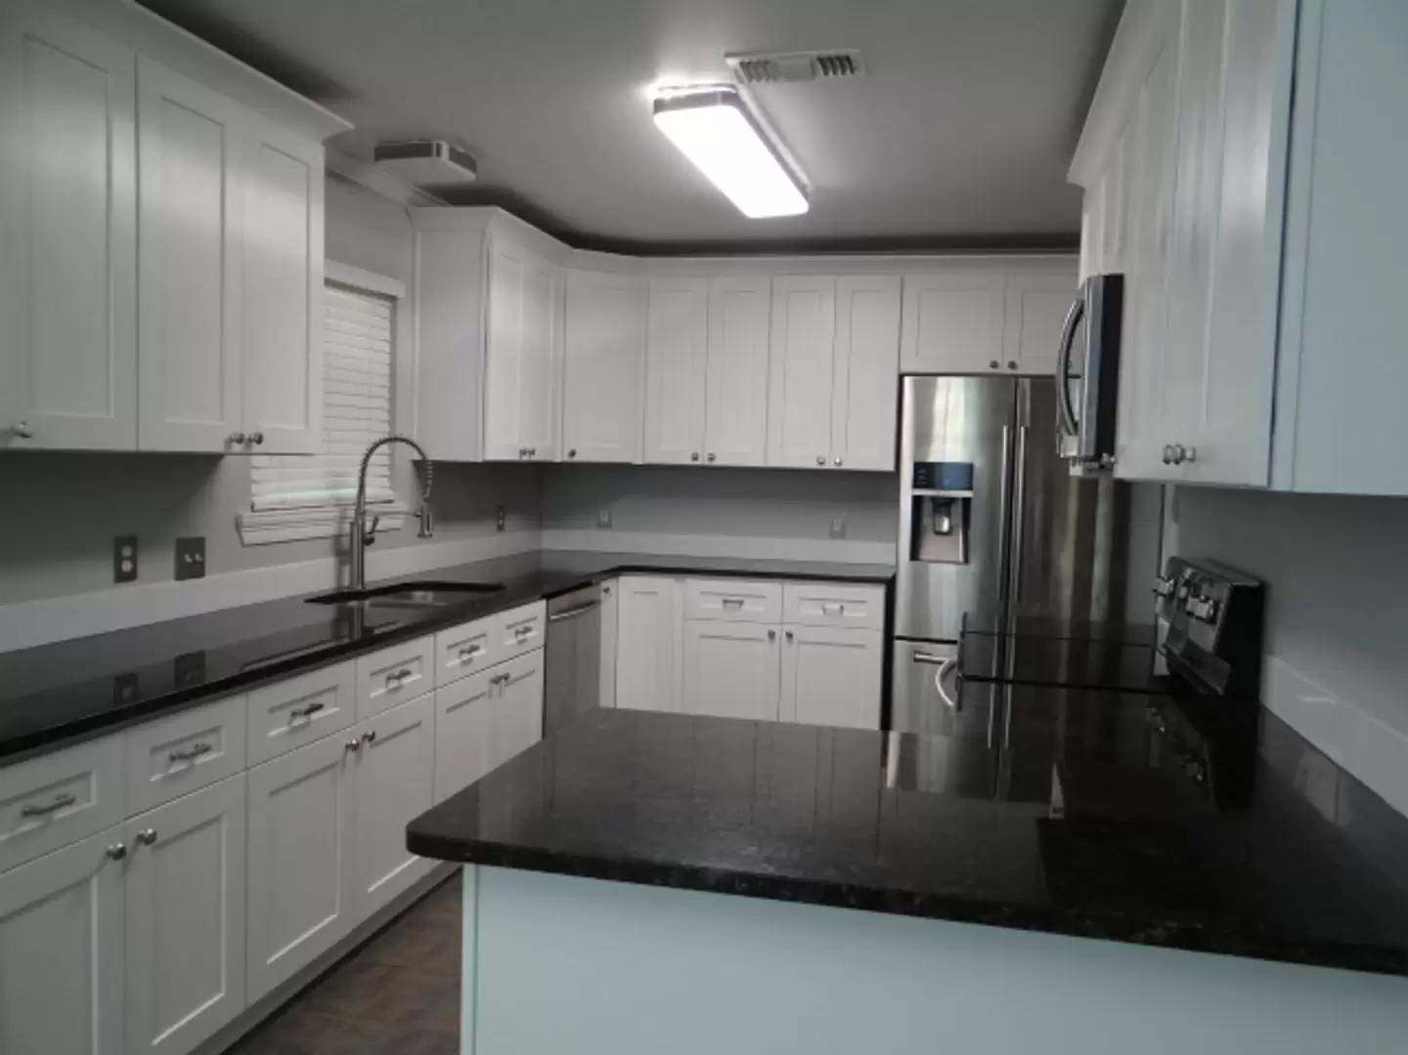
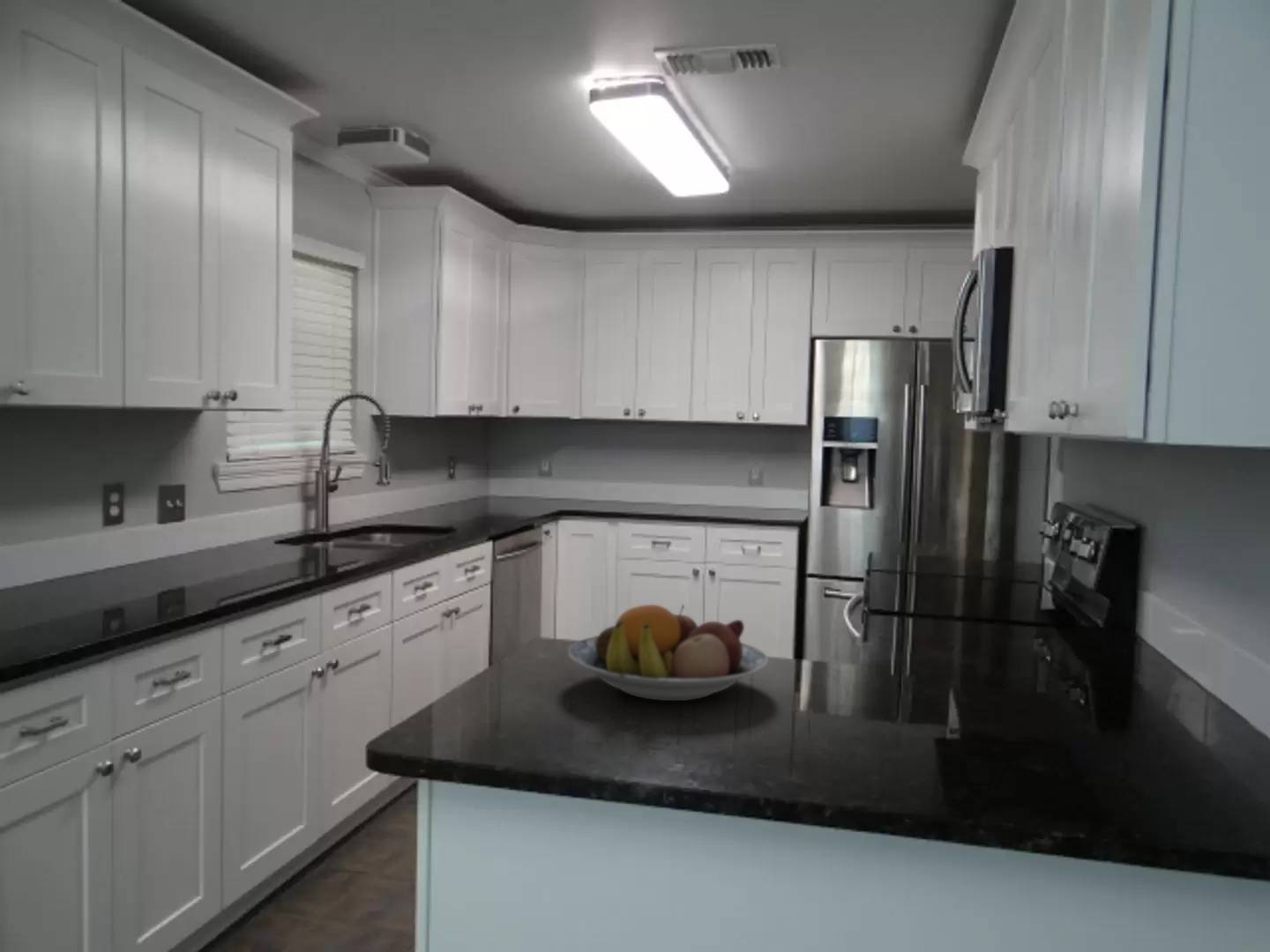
+ fruit bowl [567,604,769,702]
